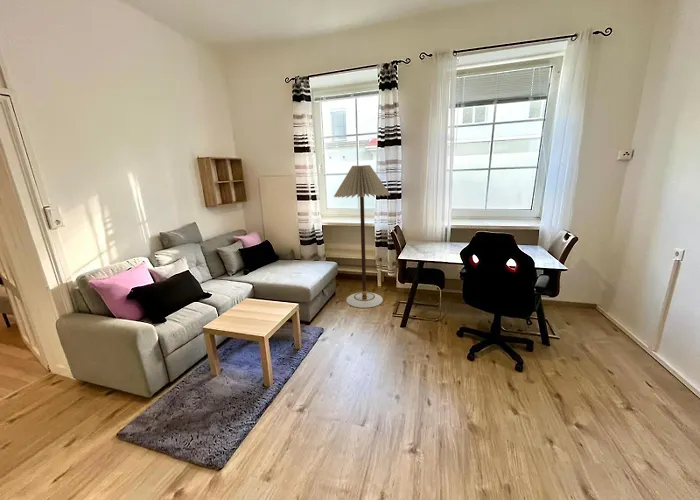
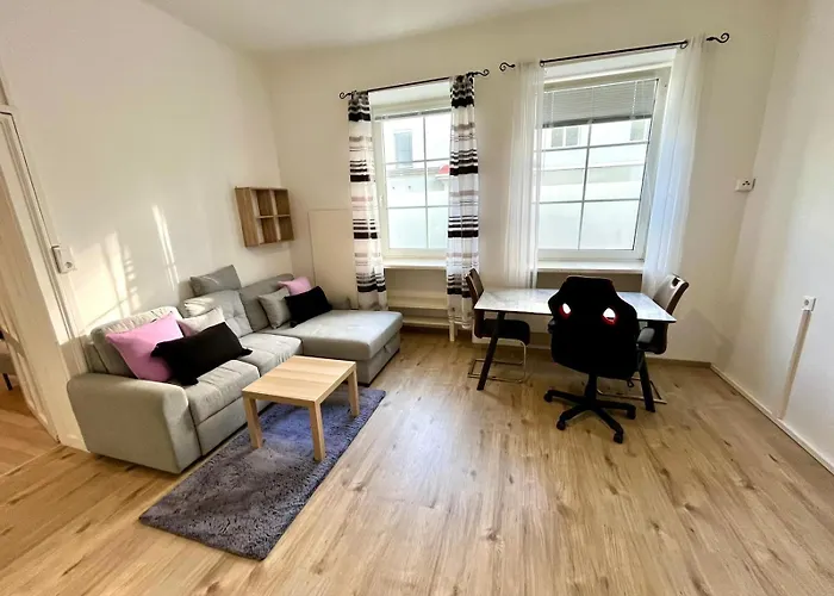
- floor lamp [333,164,391,309]
